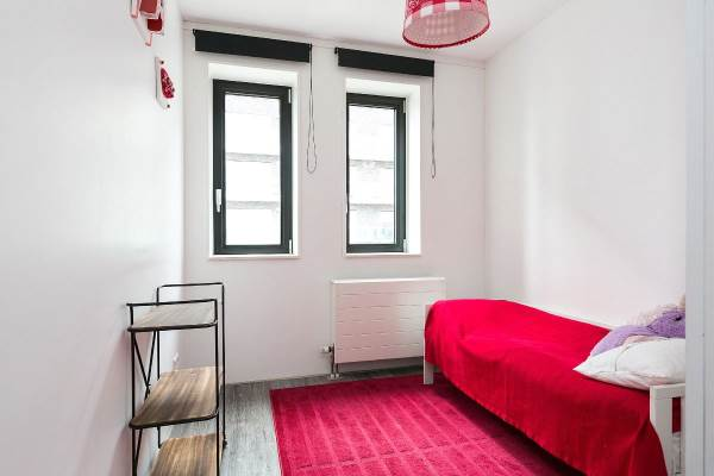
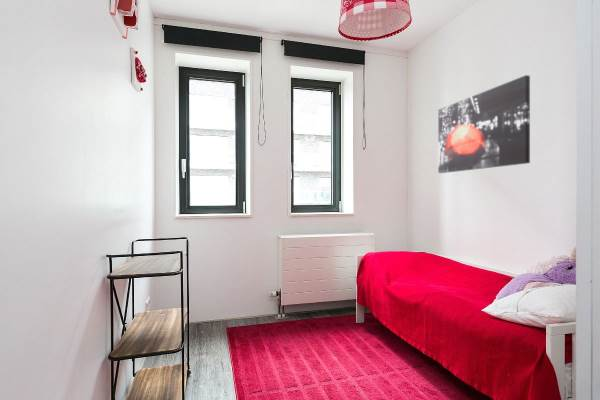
+ wall art [437,74,531,174]
